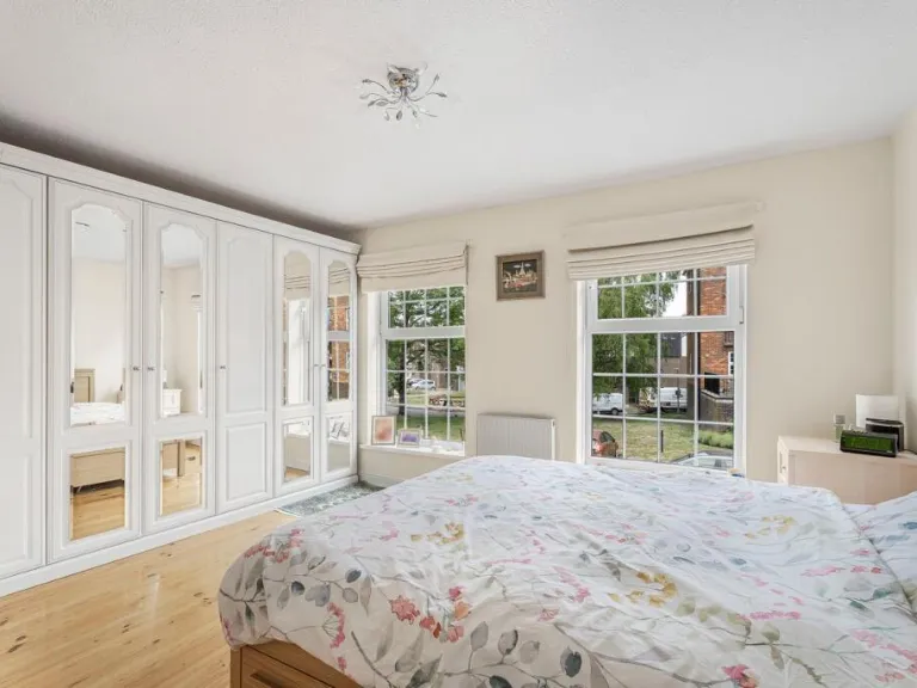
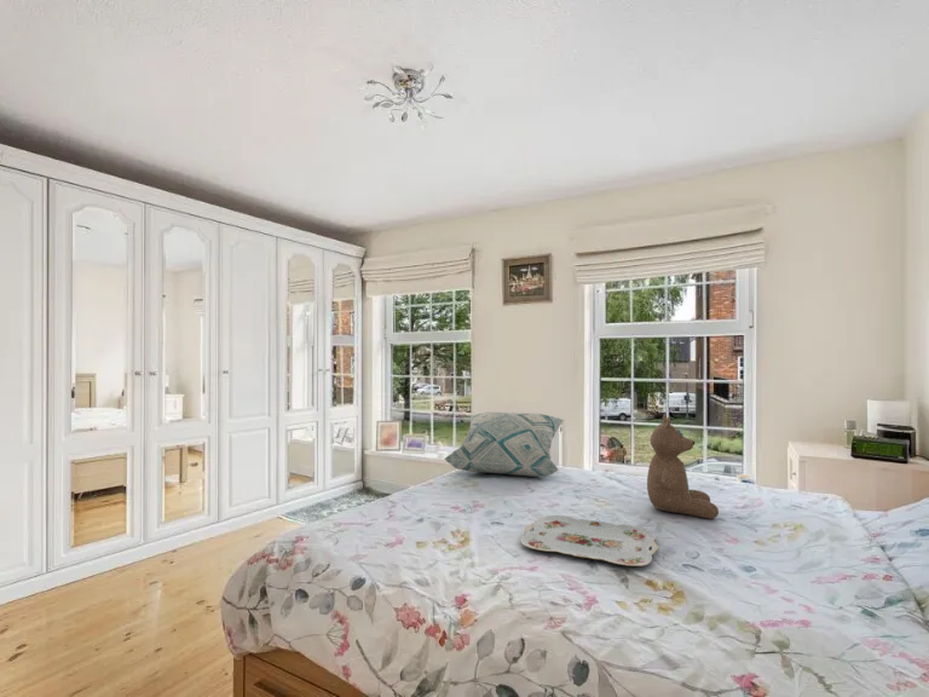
+ serving tray [519,514,659,568]
+ teddy bear [646,413,720,520]
+ decorative pillow [443,411,565,478]
